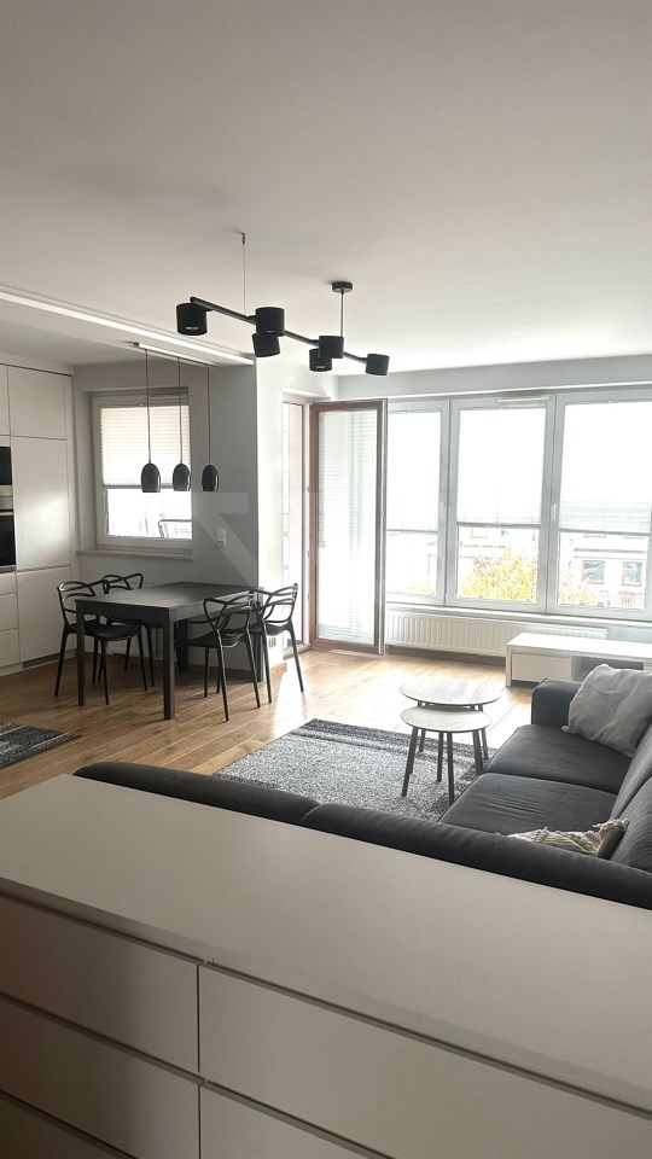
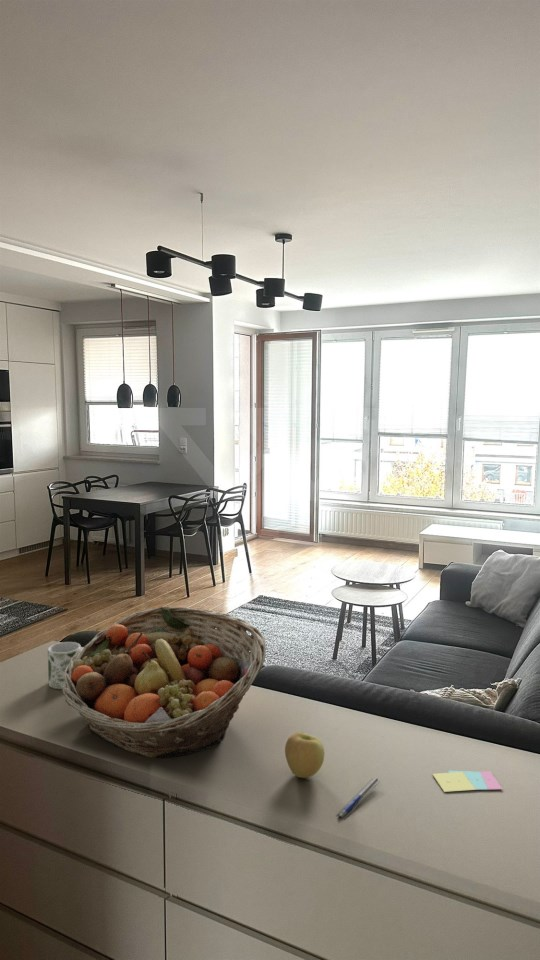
+ sticky notes [432,770,504,793]
+ apple [284,732,326,779]
+ fruit basket [61,606,267,759]
+ mug [47,641,84,690]
+ pen [335,777,381,820]
